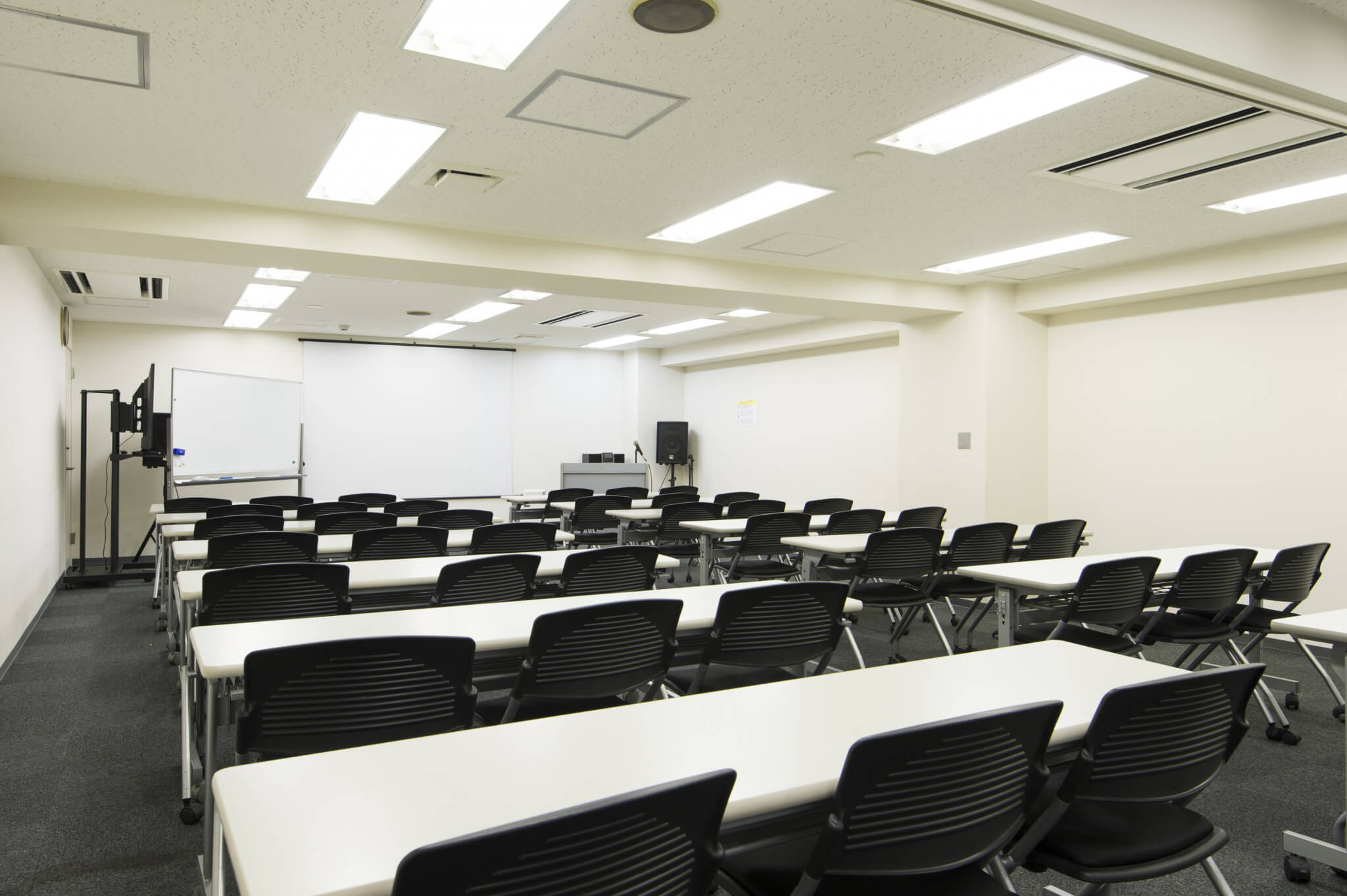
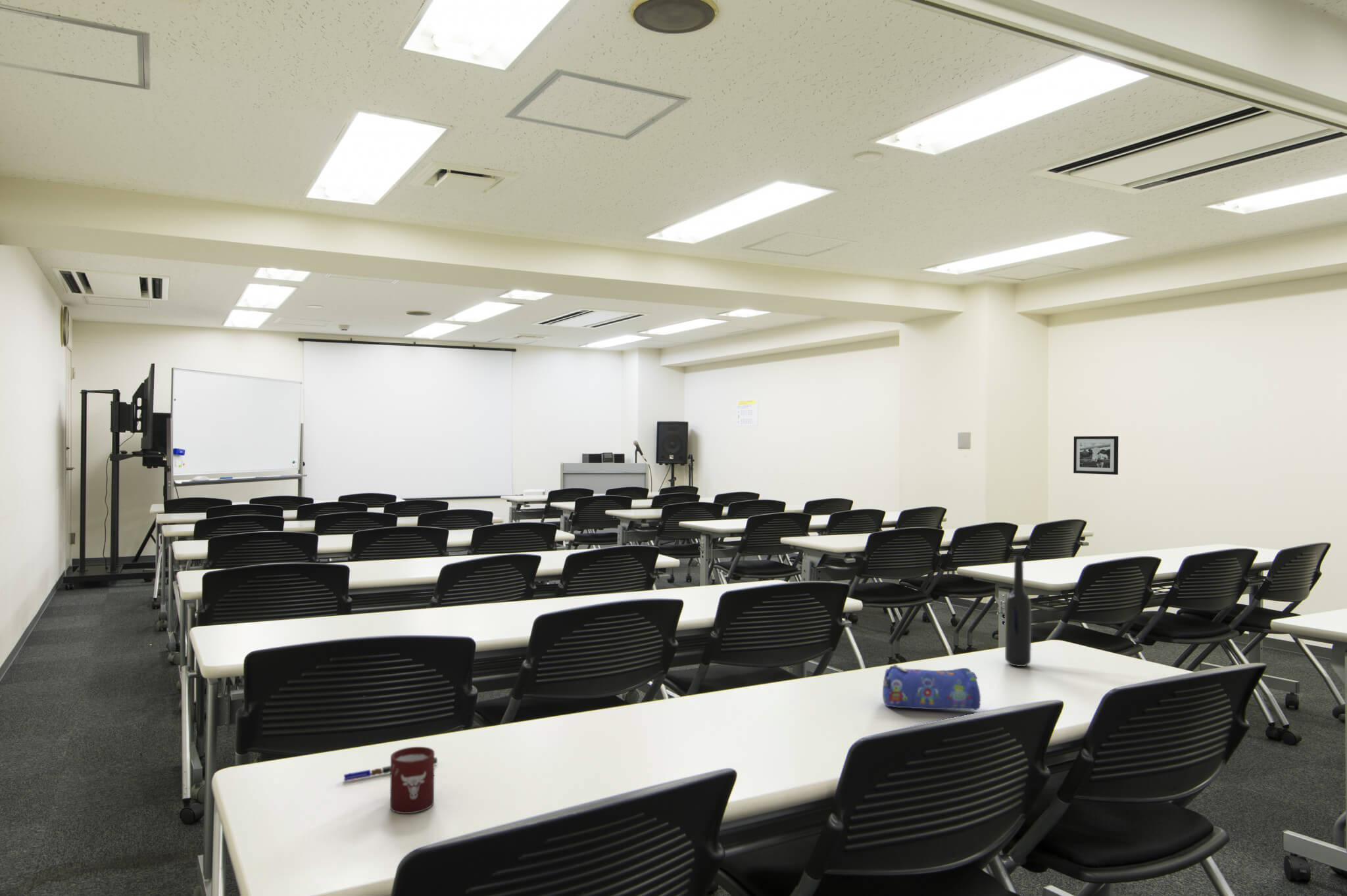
+ picture frame [1073,435,1119,475]
+ pencil case [882,664,981,711]
+ bottle [1004,555,1032,667]
+ pen [343,757,438,782]
+ cup [389,746,435,814]
